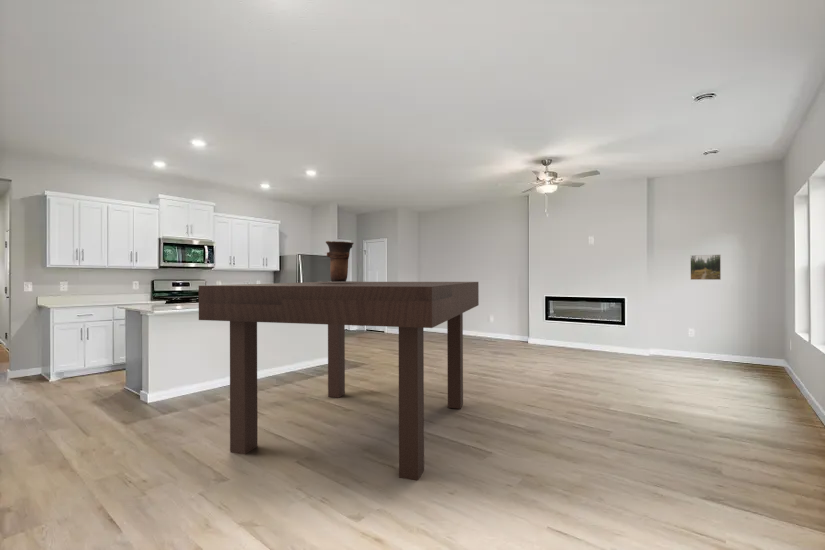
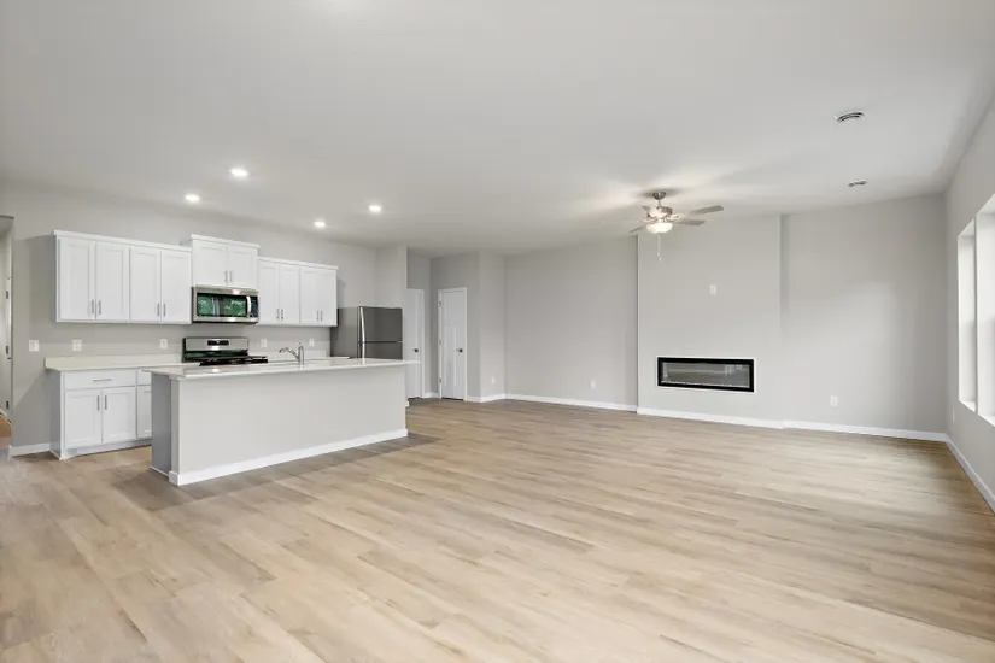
- vase [316,240,356,282]
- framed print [689,254,722,281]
- dining table [198,281,480,481]
